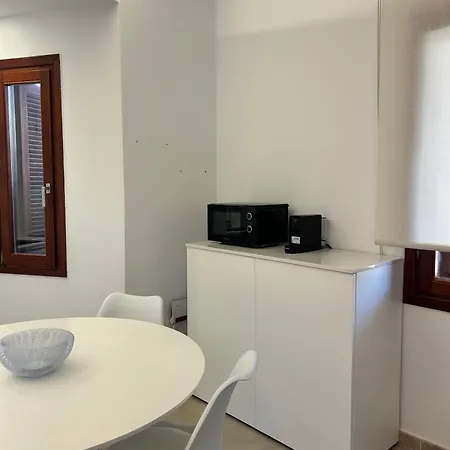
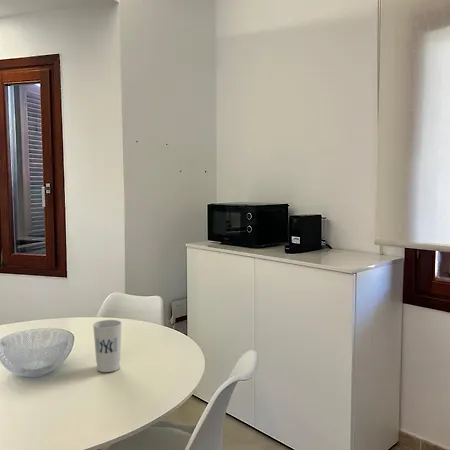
+ cup [92,319,123,373]
